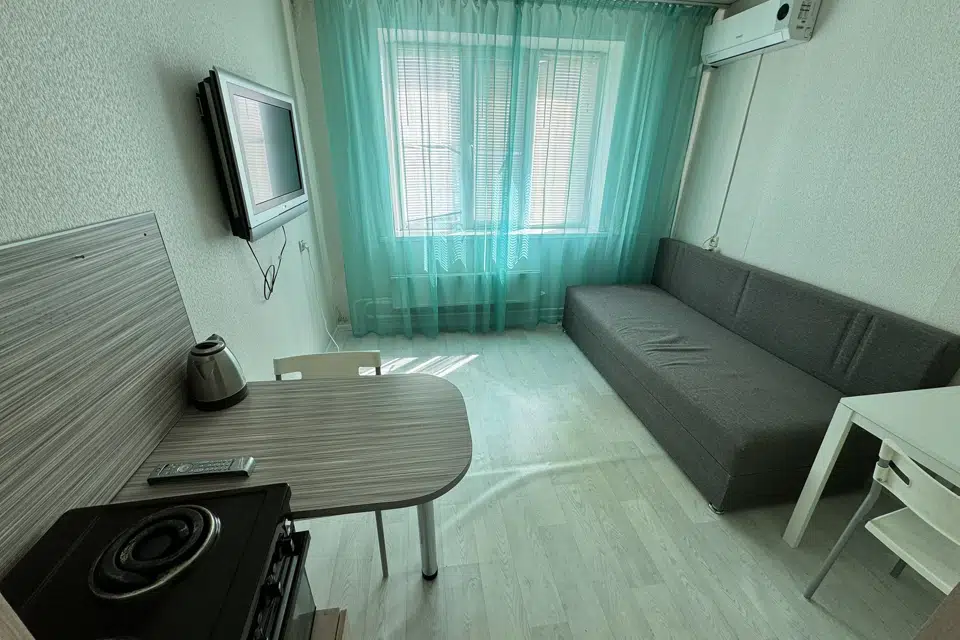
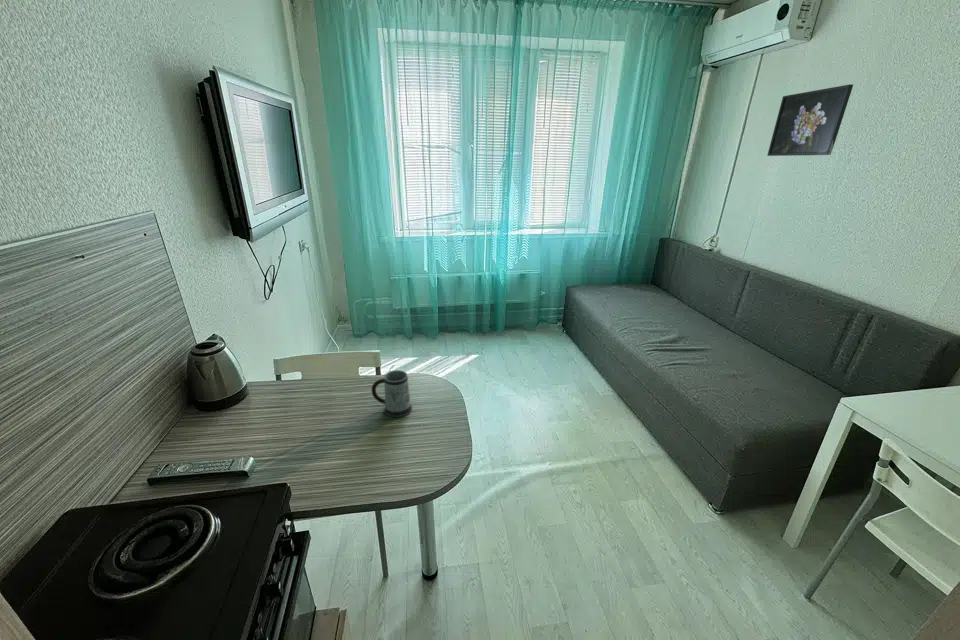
+ mug [371,369,413,418]
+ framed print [766,83,854,157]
